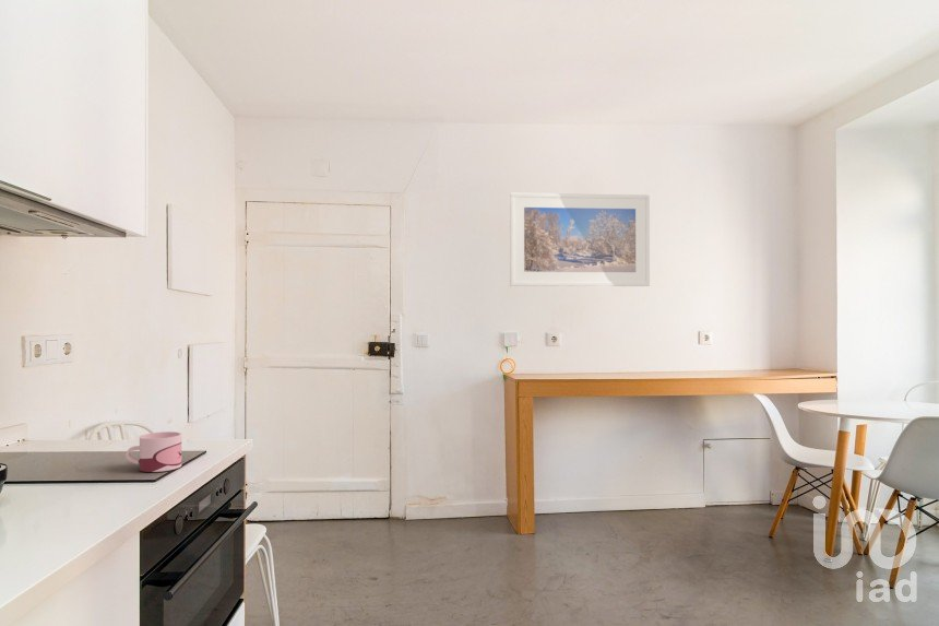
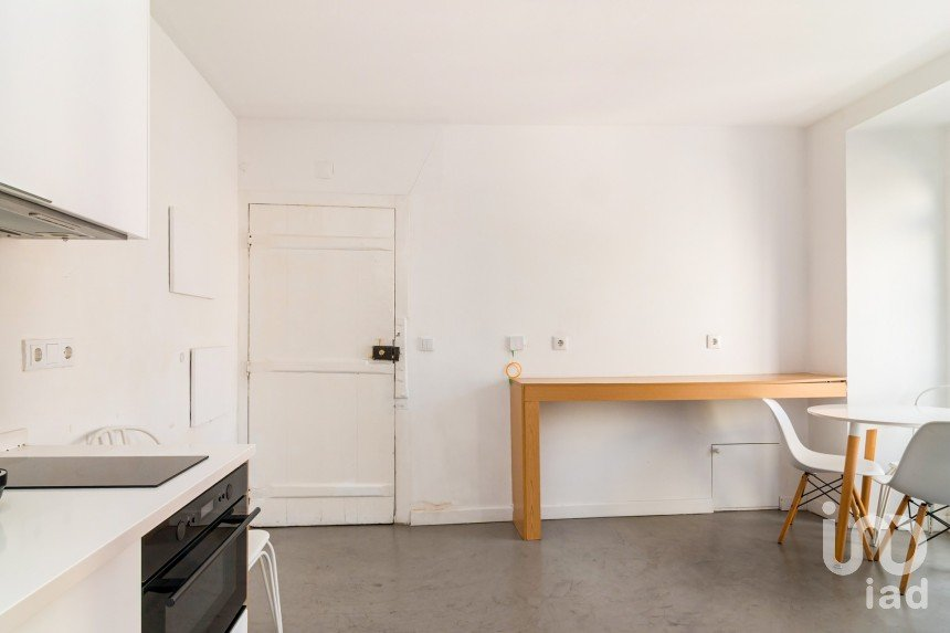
- mug [124,430,182,473]
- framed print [509,192,651,287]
